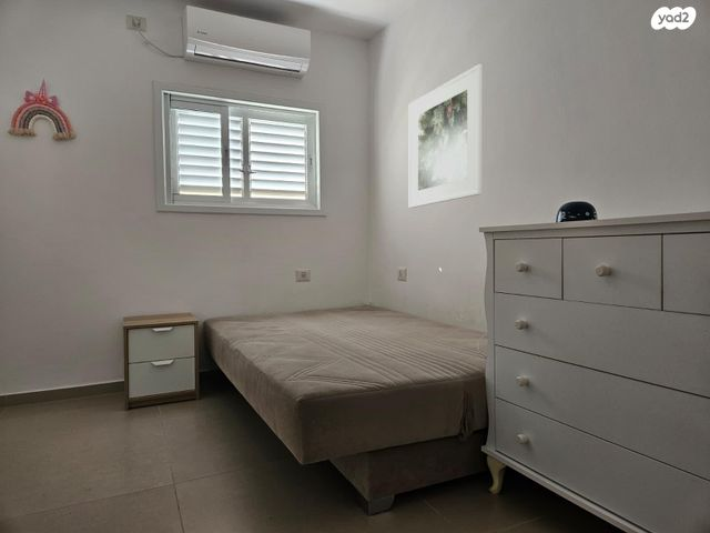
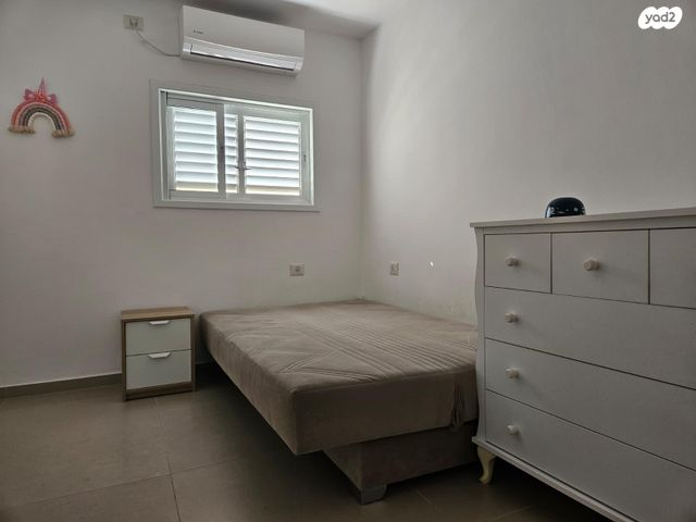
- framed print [408,63,483,209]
